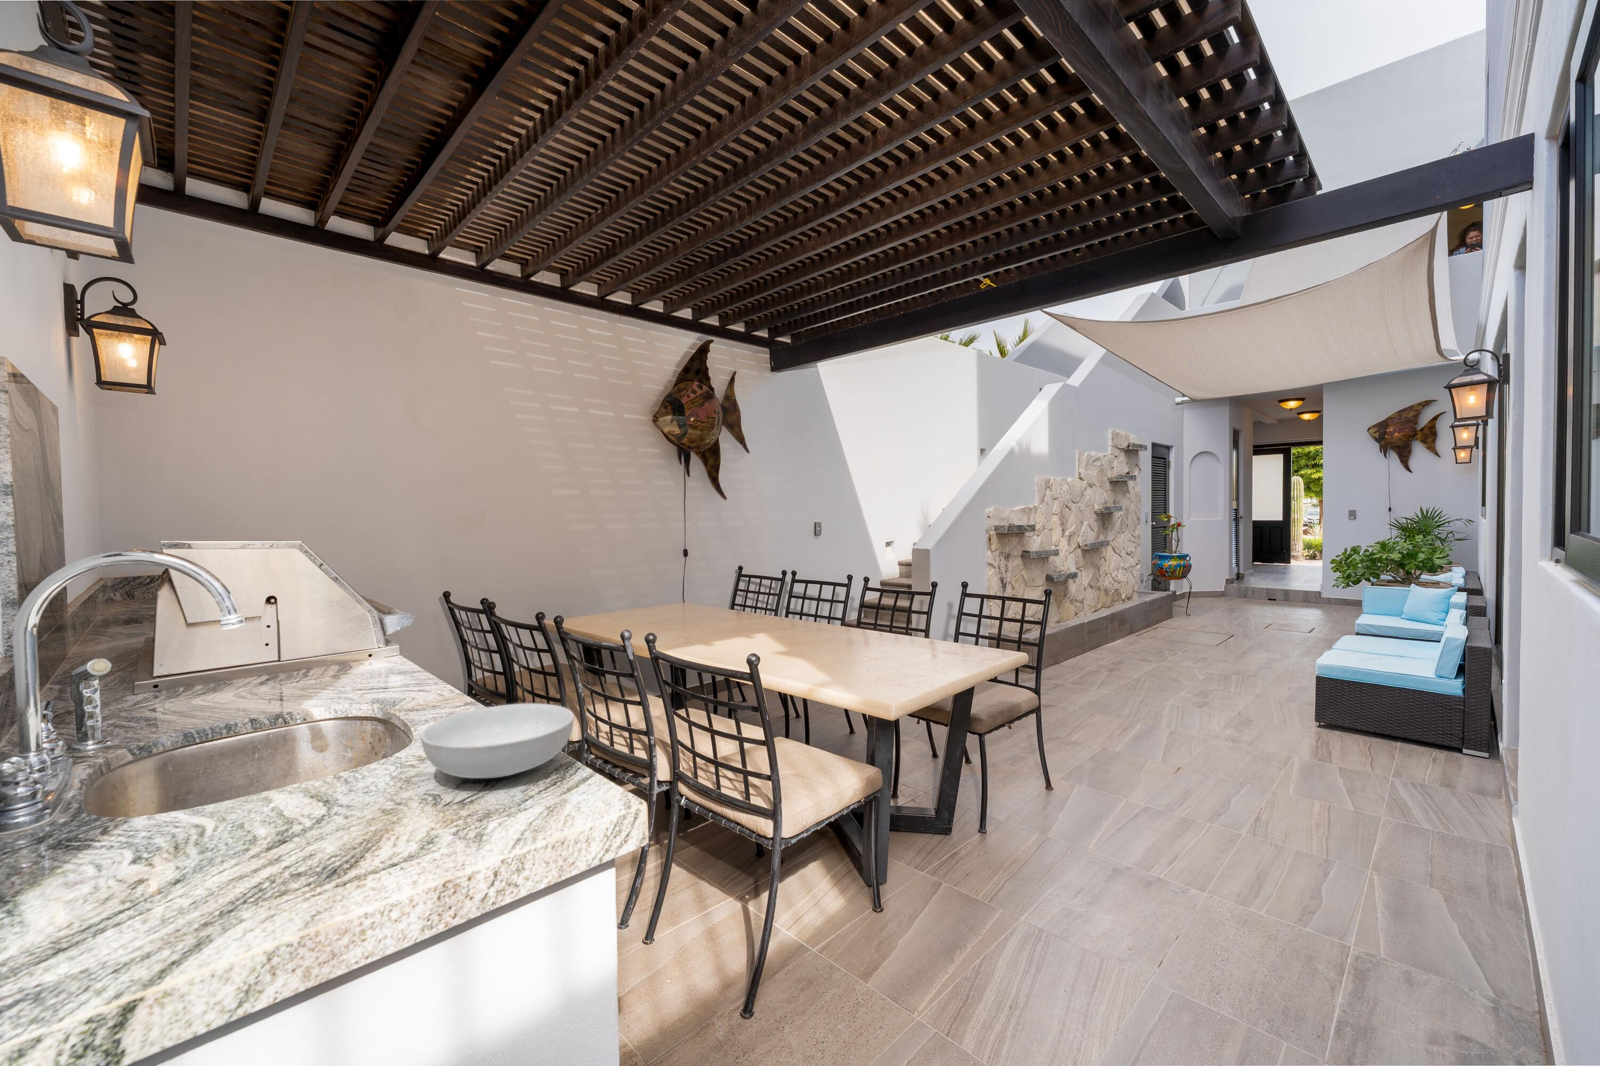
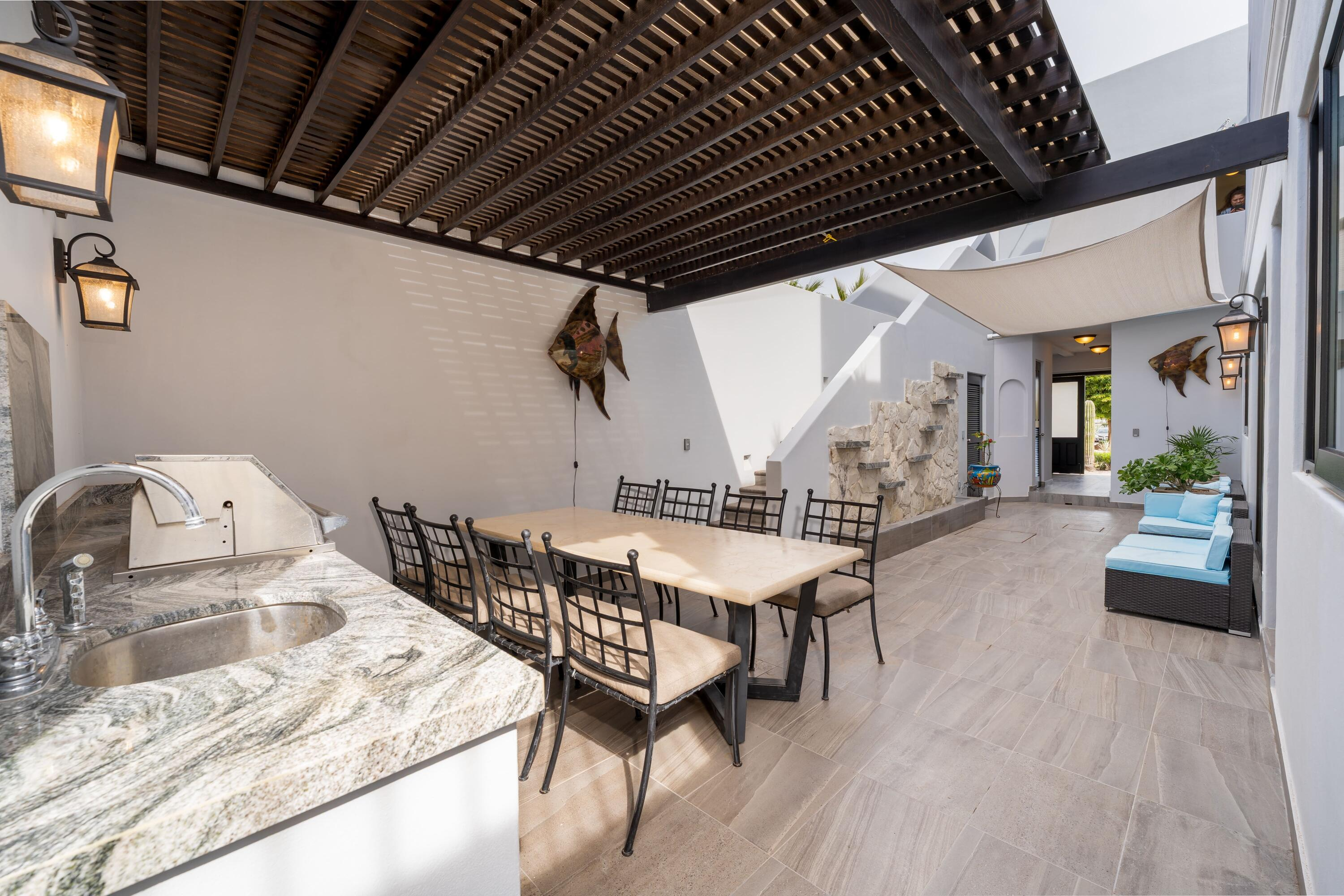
- serving bowl [420,703,574,779]
